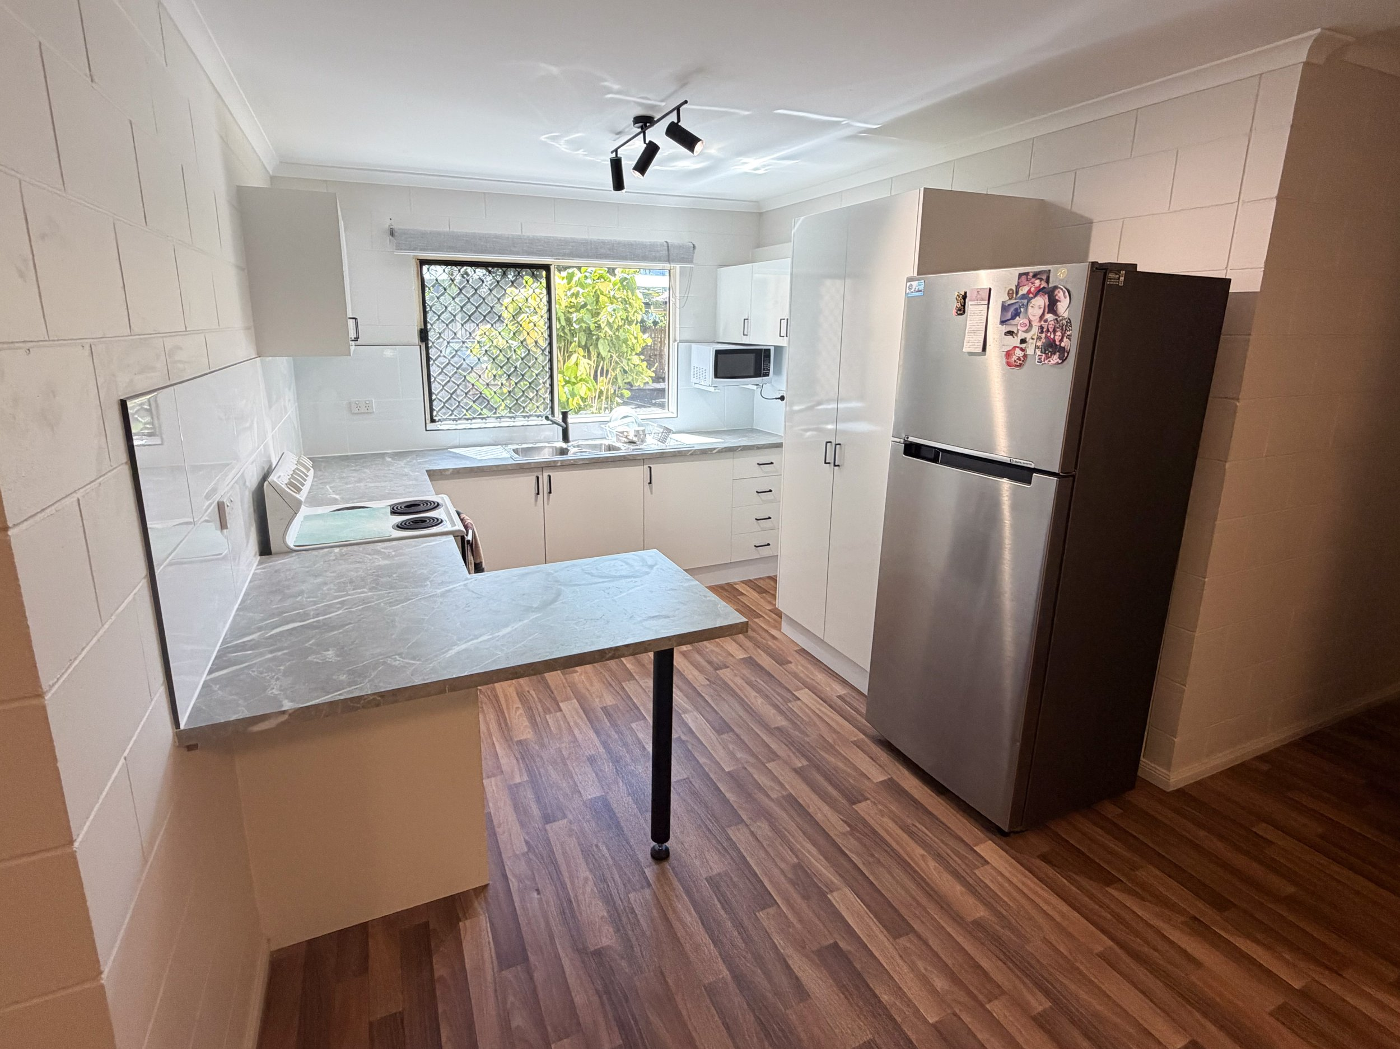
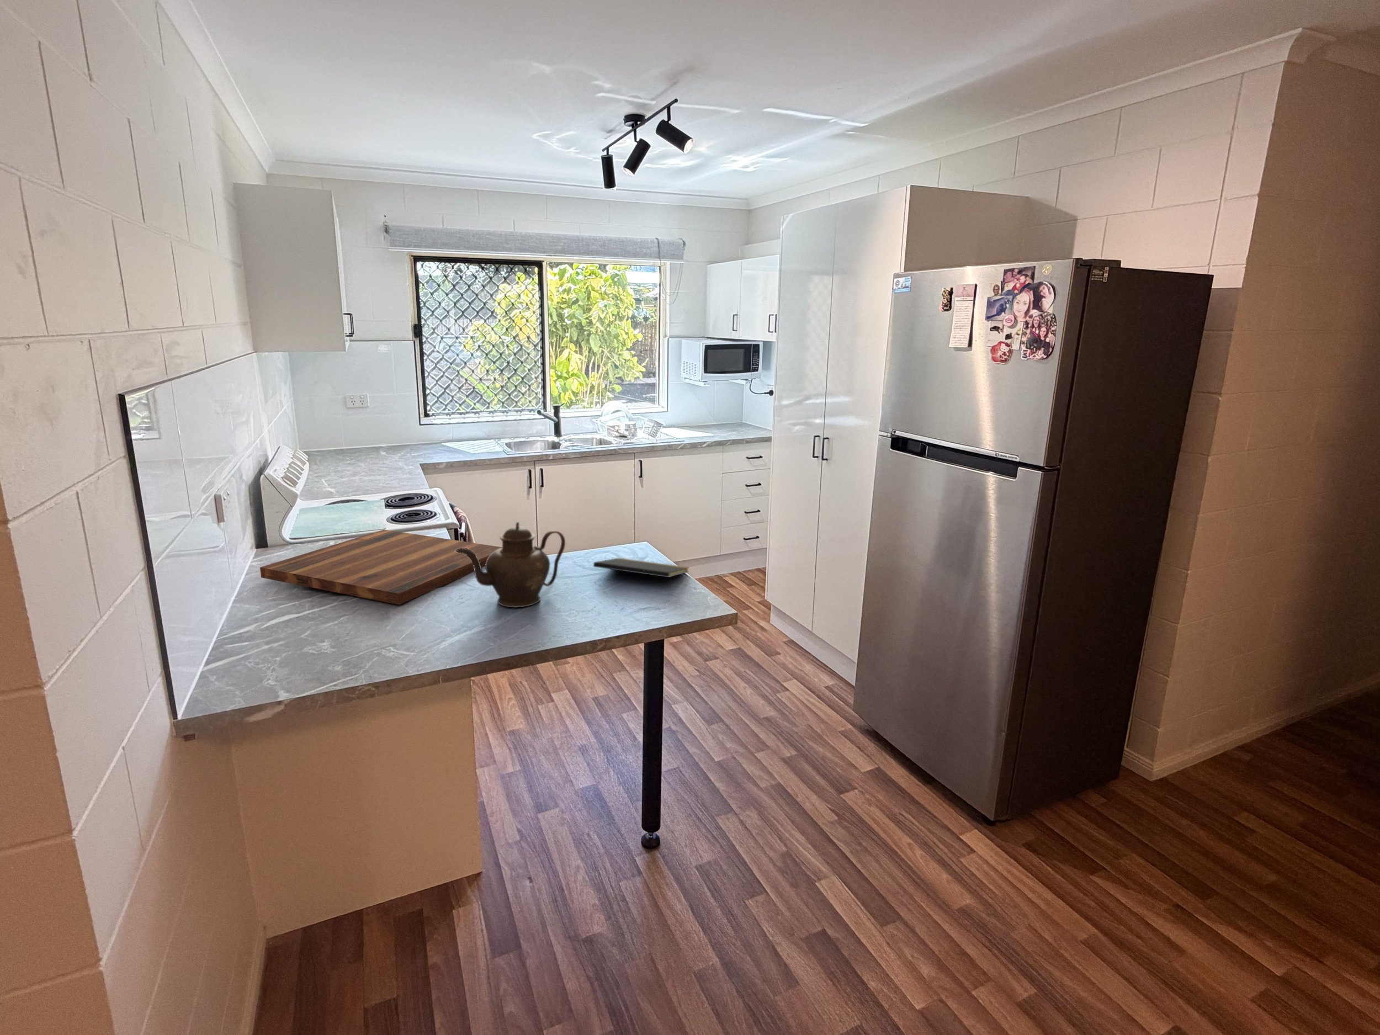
+ cutting board [260,528,502,606]
+ notepad [593,557,690,589]
+ teapot [455,522,566,609]
